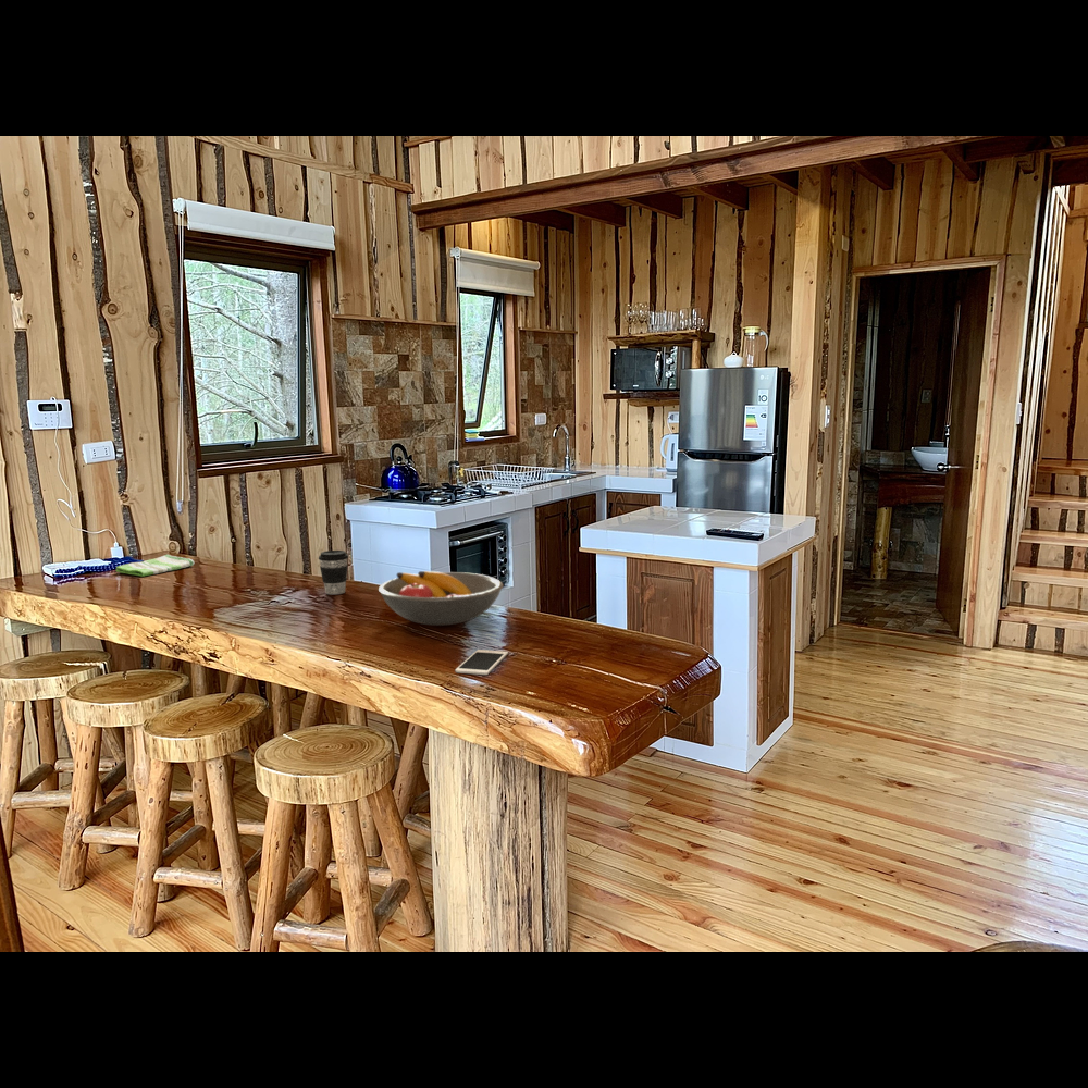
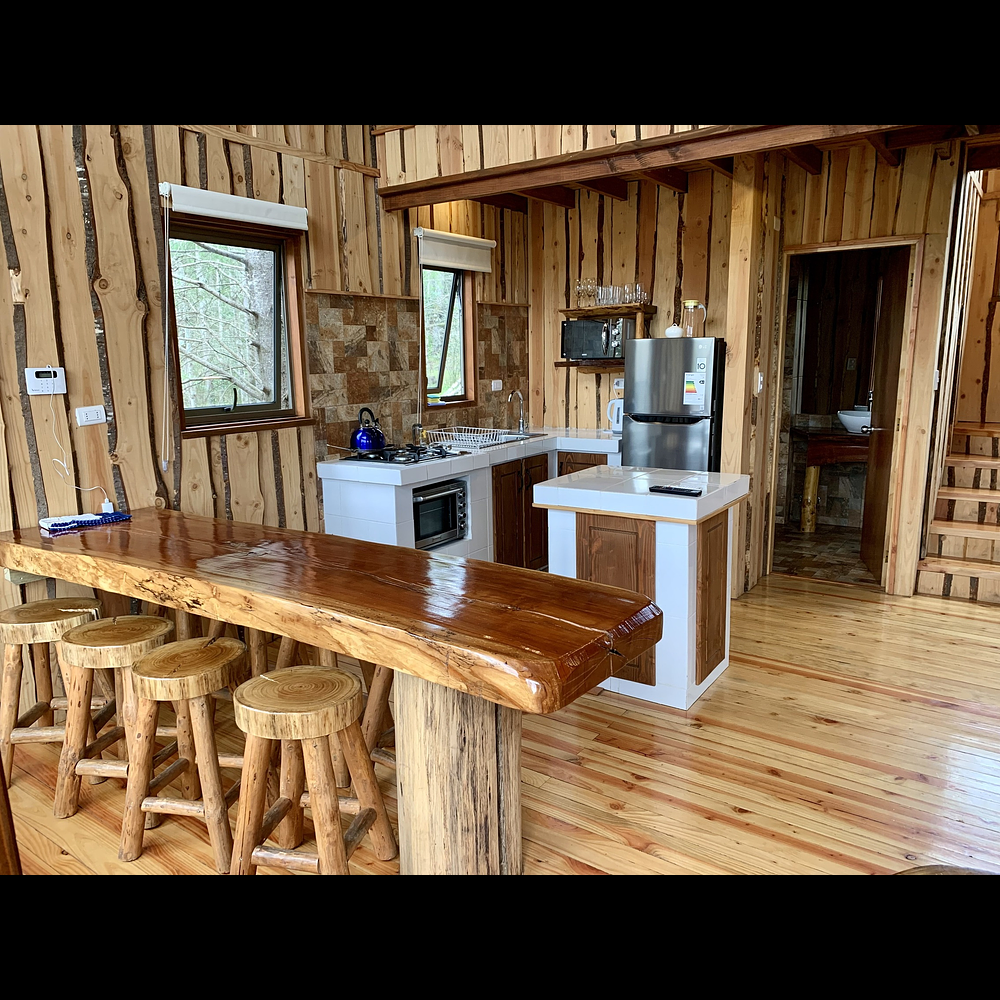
- dish towel [115,554,195,578]
- coffee cup [318,549,349,595]
- cell phone [455,648,509,676]
- fruit bowl [378,570,504,627]
